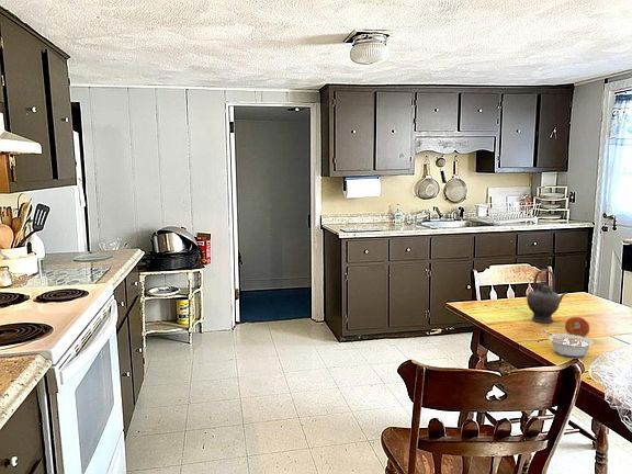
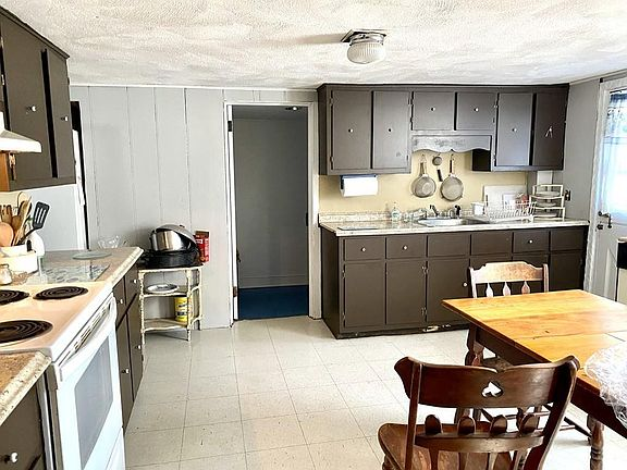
- legume [542,329,595,359]
- fruit [564,316,590,338]
- teapot [526,268,568,324]
